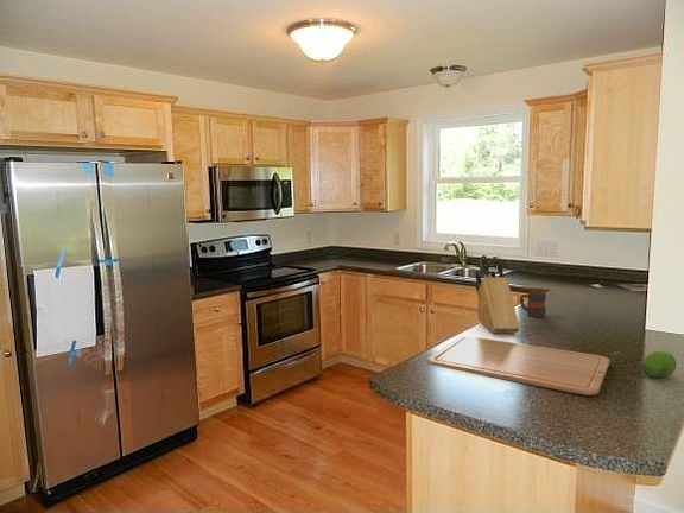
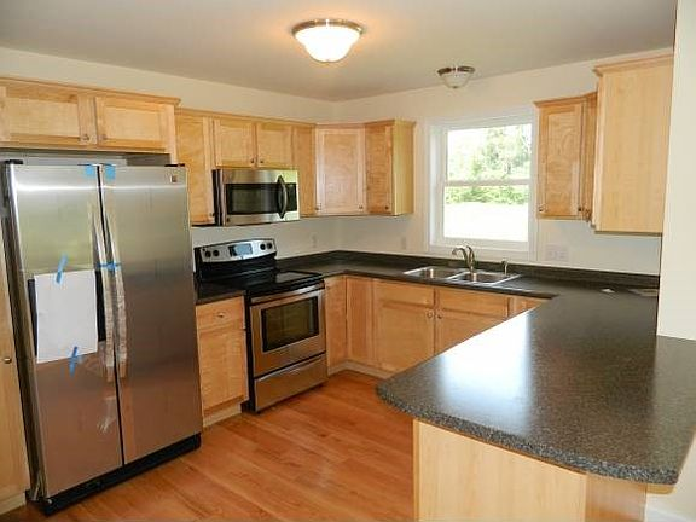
- chopping board [426,335,610,397]
- knife block [474,254,521,334]
- mug [519,290,547,318]
- fruit [641,350,677,379]
